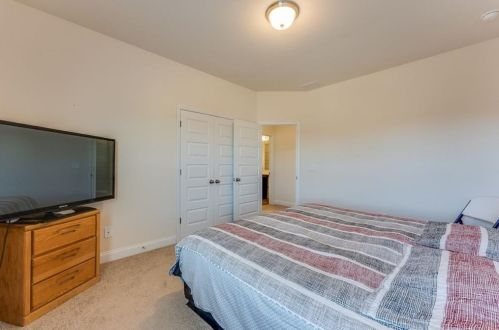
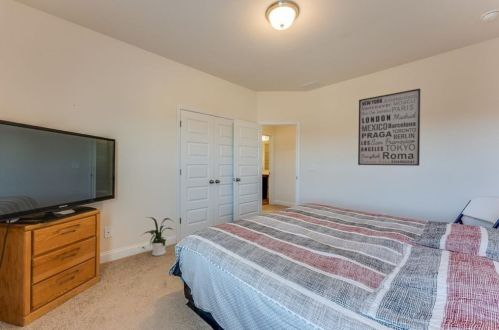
+ house plant [141,216,174,257]
+ wall art [357,88,422,167]
